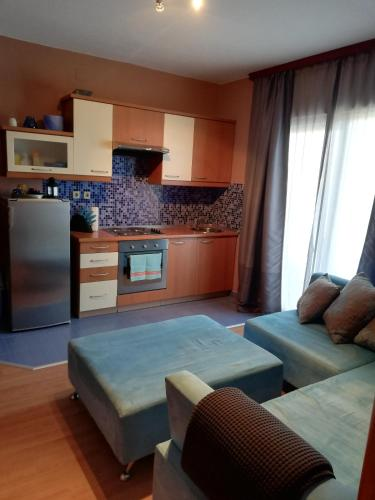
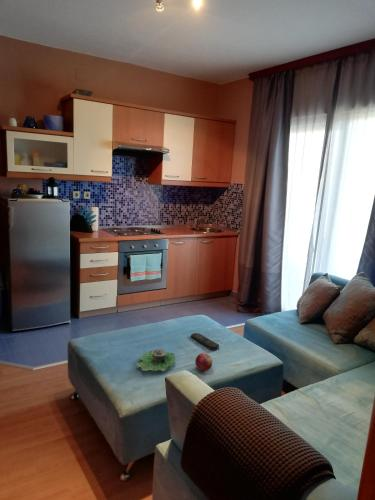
+ fruit [194,352,213,372]
+ succulent planter [135,348,176,372]
+ remote control [190,332,220,350]
